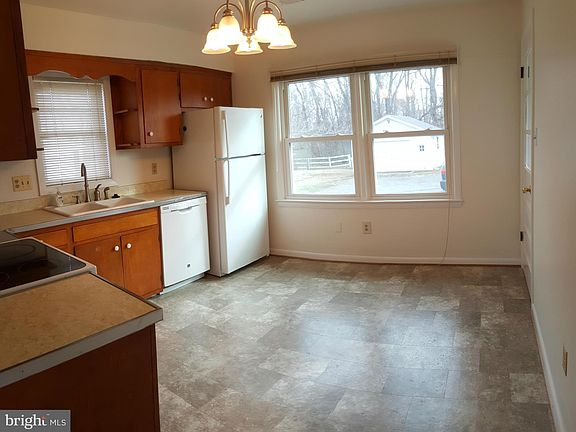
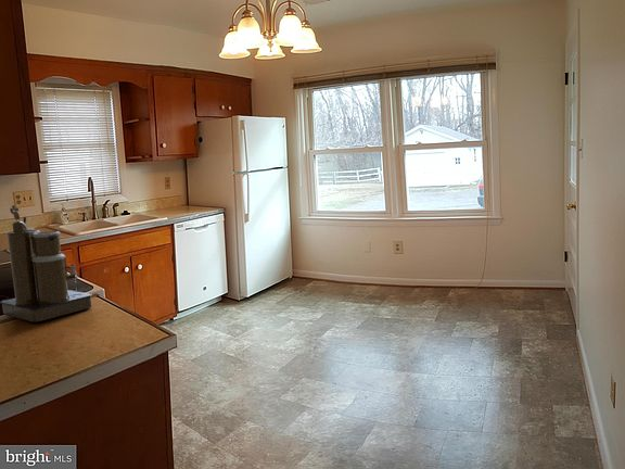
+ coffee maker [0,204,93,322]
